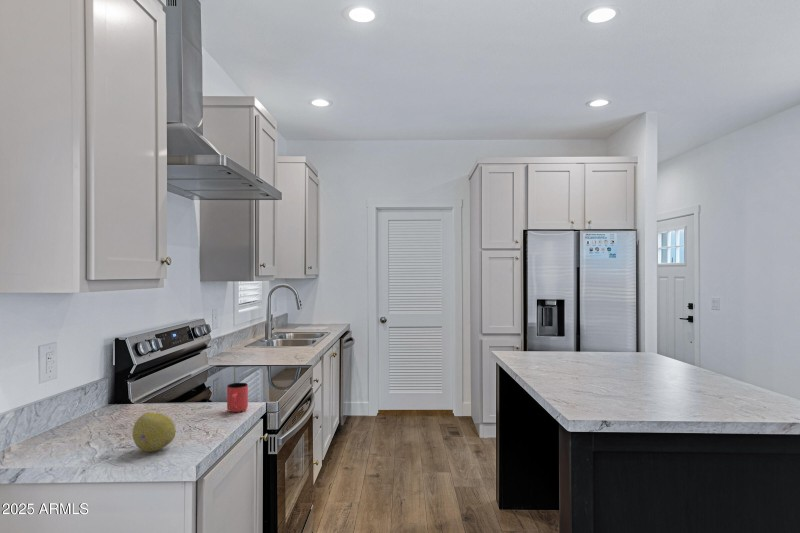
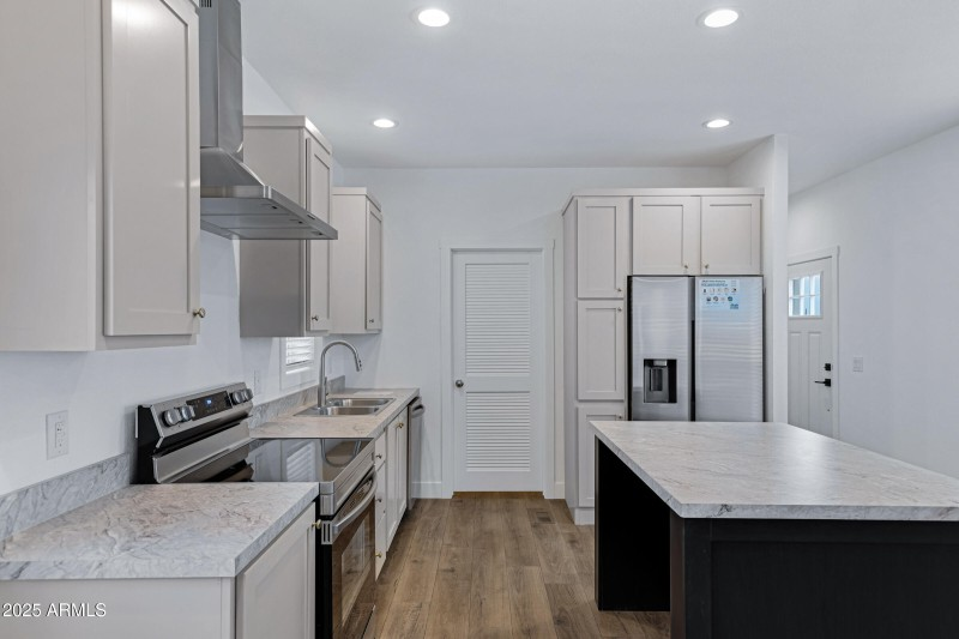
- fruit [131,412,177,453]
- cup [226,382,249,413]
